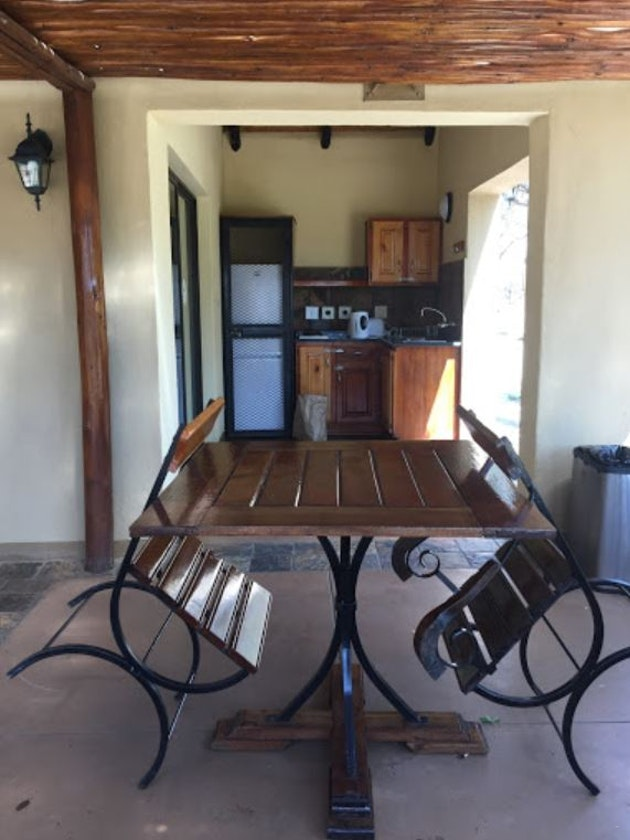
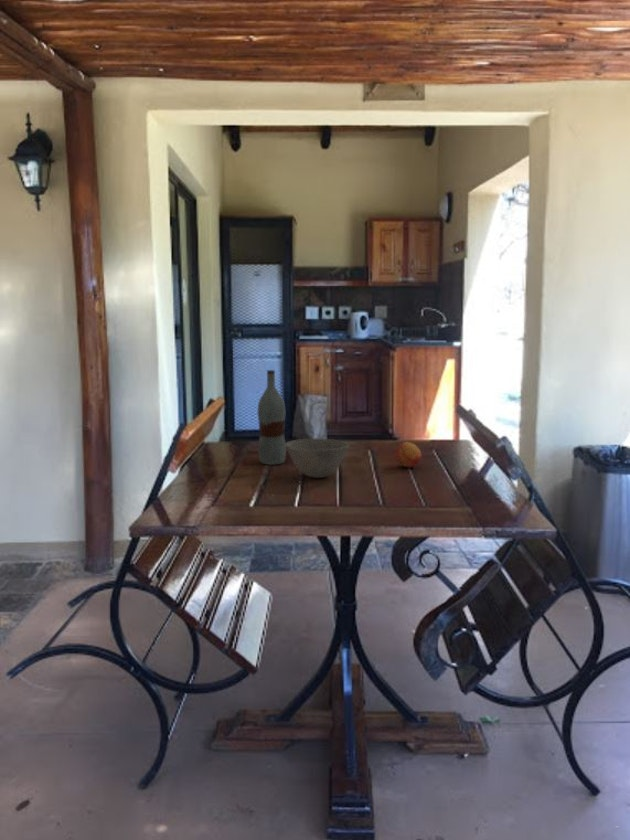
+ bottle [256,369,287,465]
+ bowl [286,438,350,479]
+ fruit [394,441,422,468]
